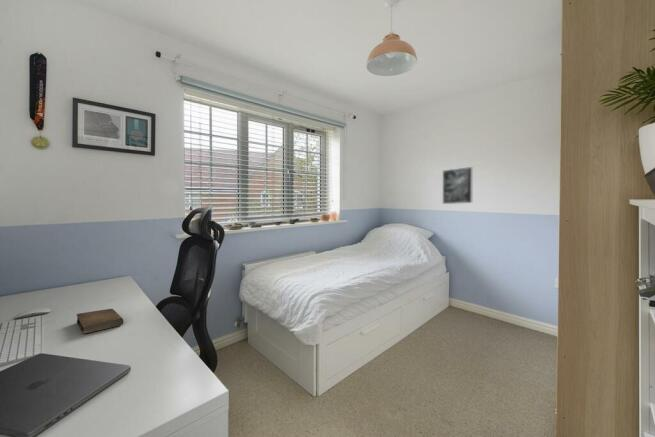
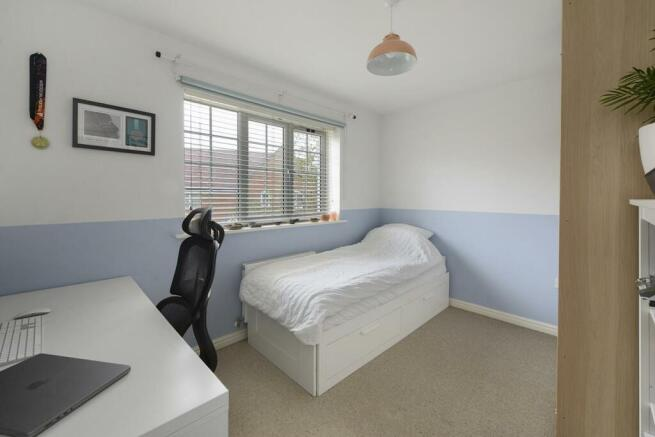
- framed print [442,166,473,205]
- book [76,308,124,335]
